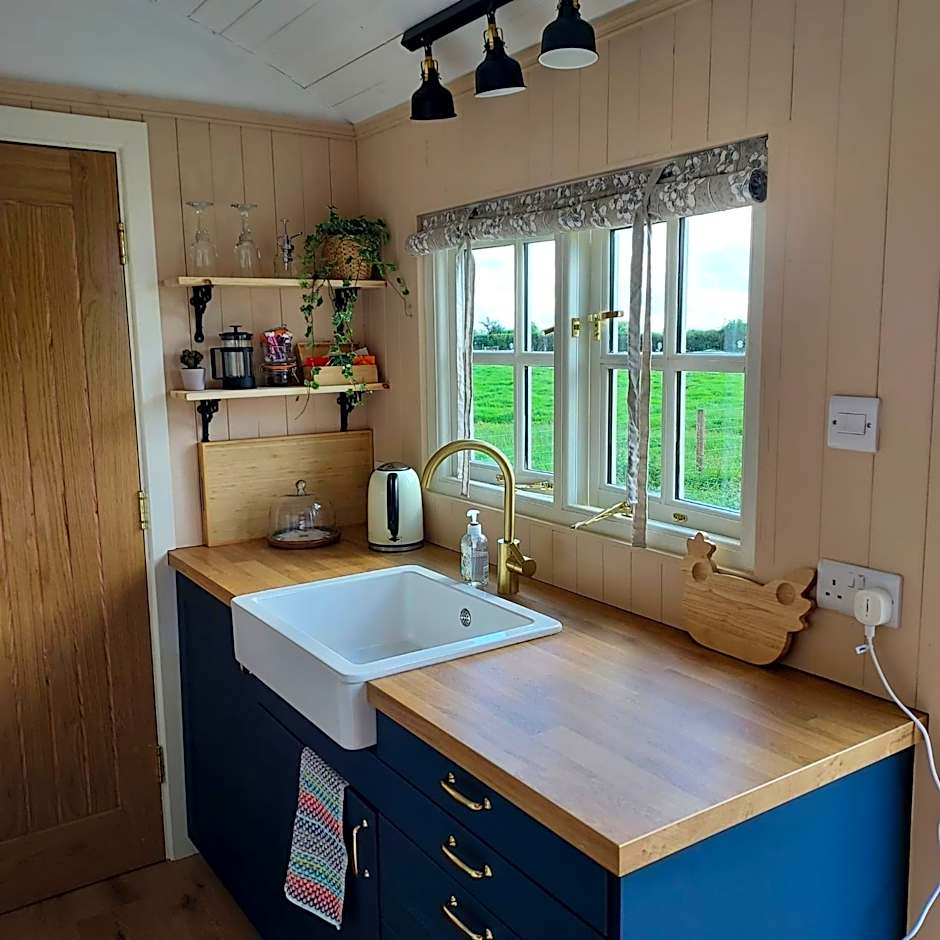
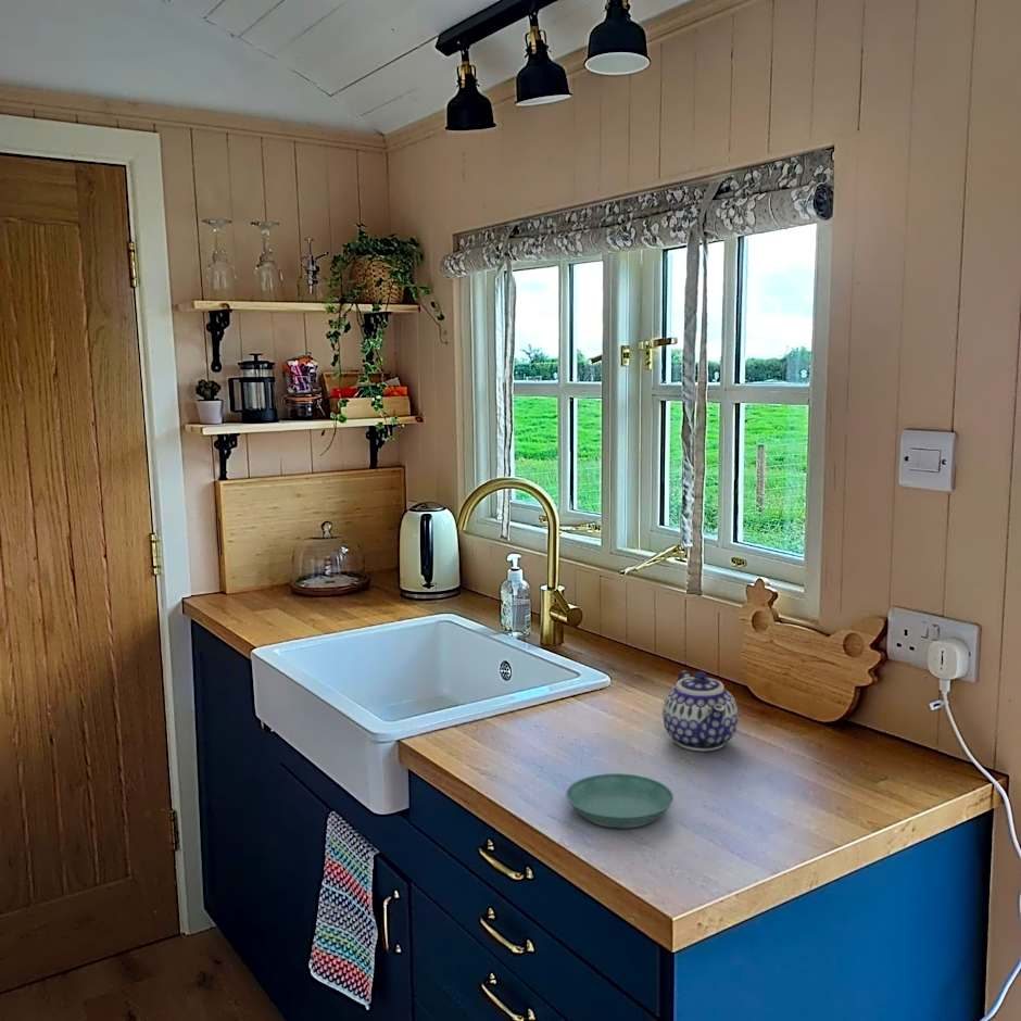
+ teapot [661,670,740,752]
+ saucer [565,772,675,829]
